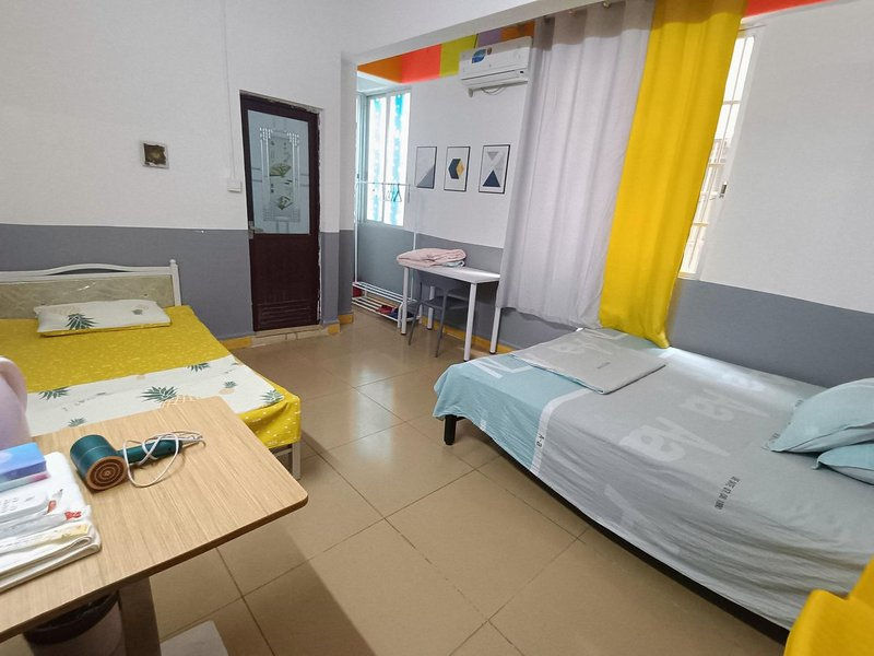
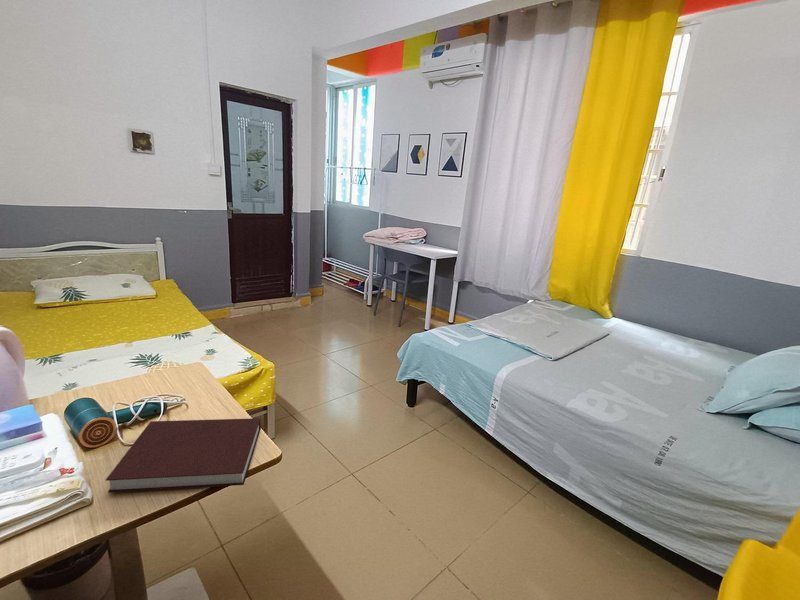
+ notebook [104,417,262,494]
